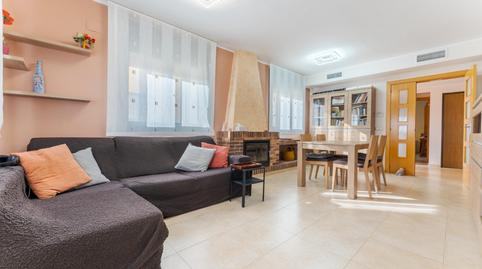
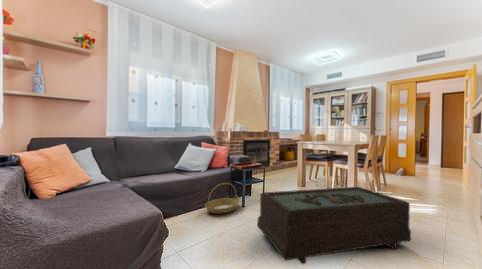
+ basket [204,182,241,215]
+ coffee table [256,186,412,265]
